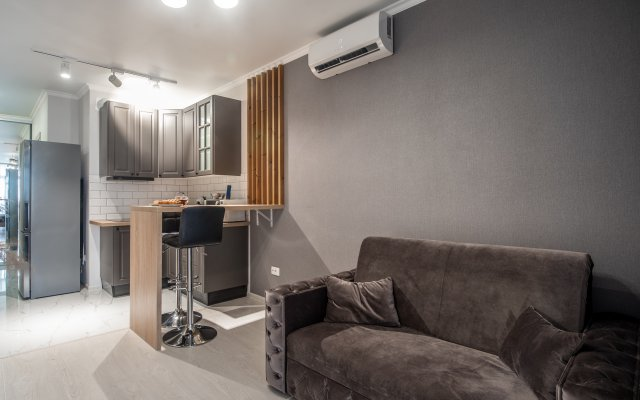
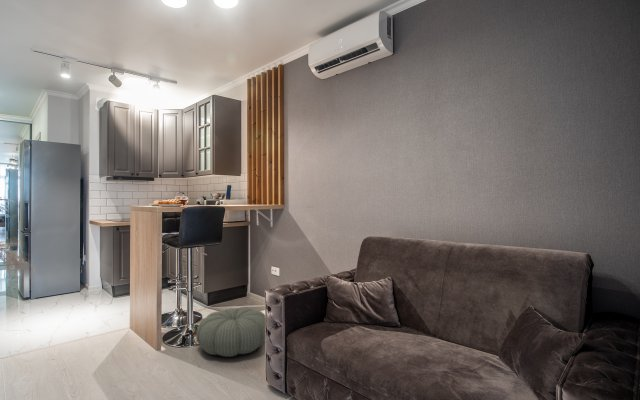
+ pouf [195,307,266,358]
